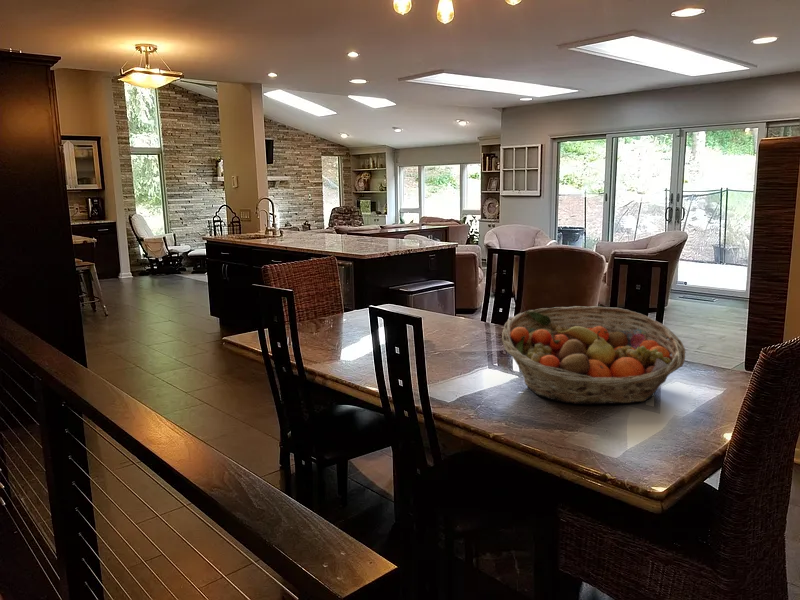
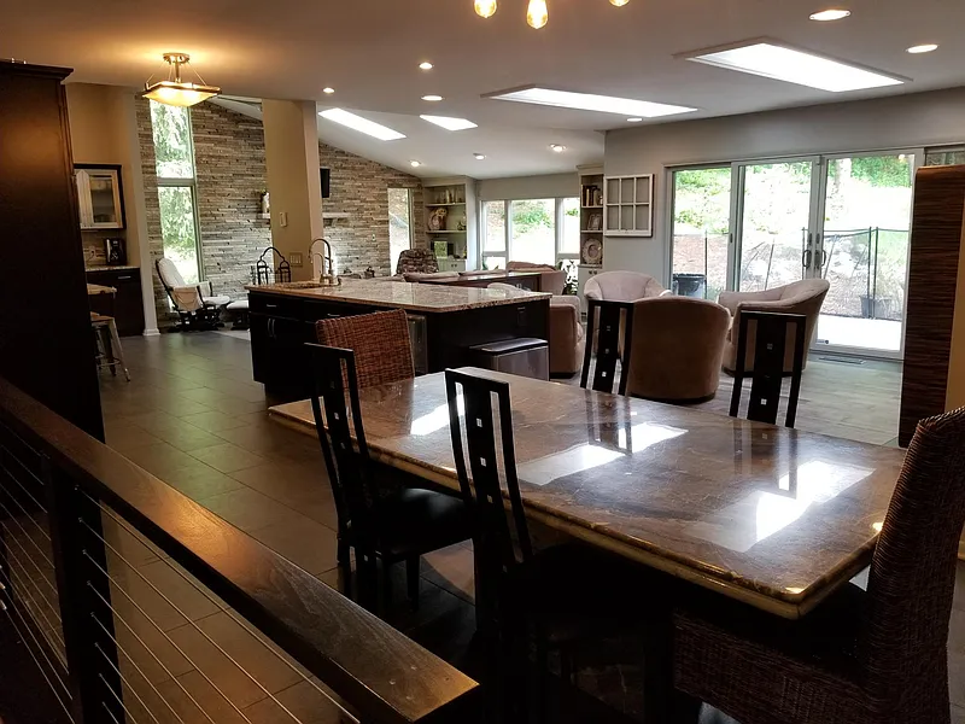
- fruit basket [501,305,686,405]
